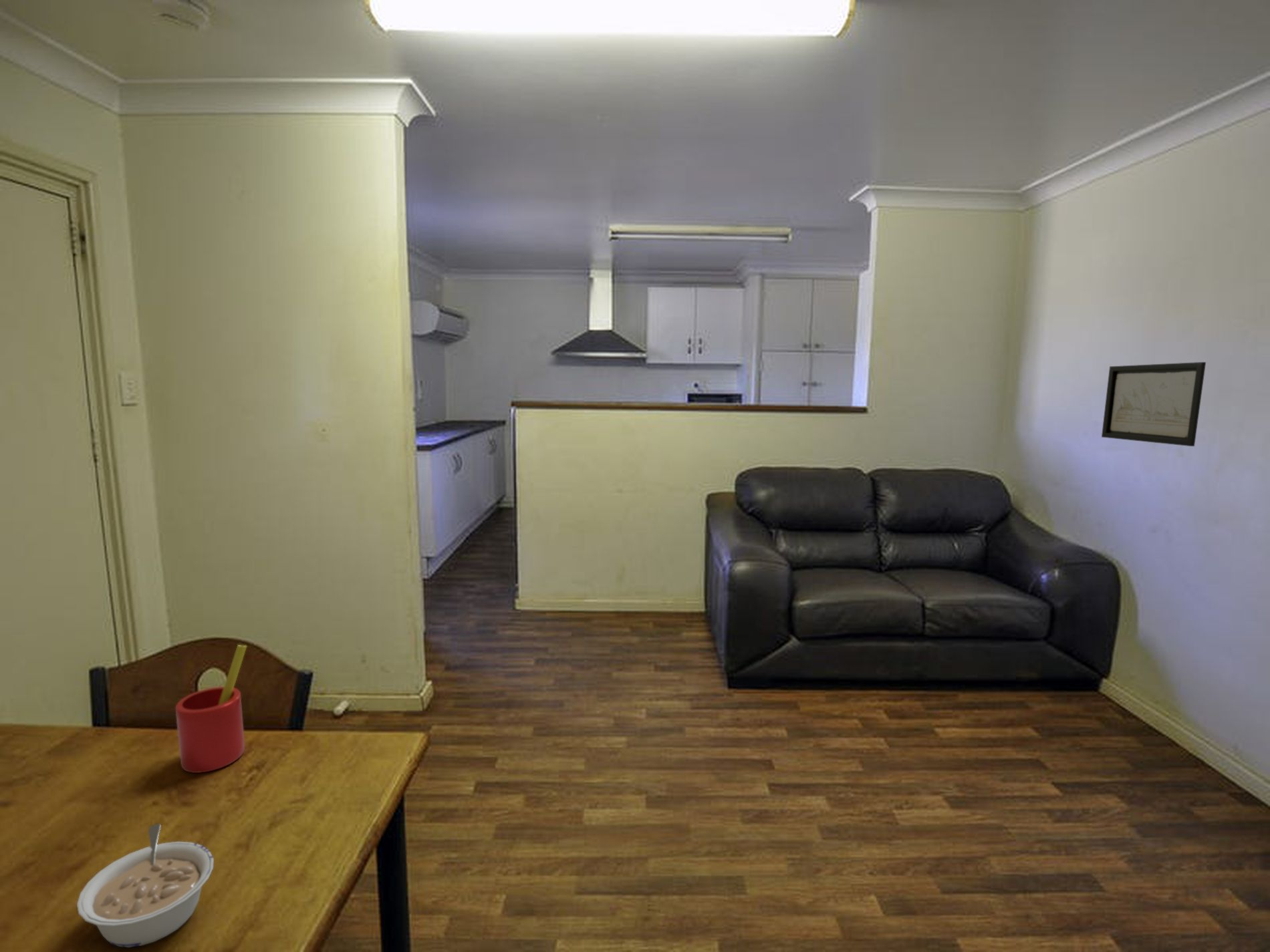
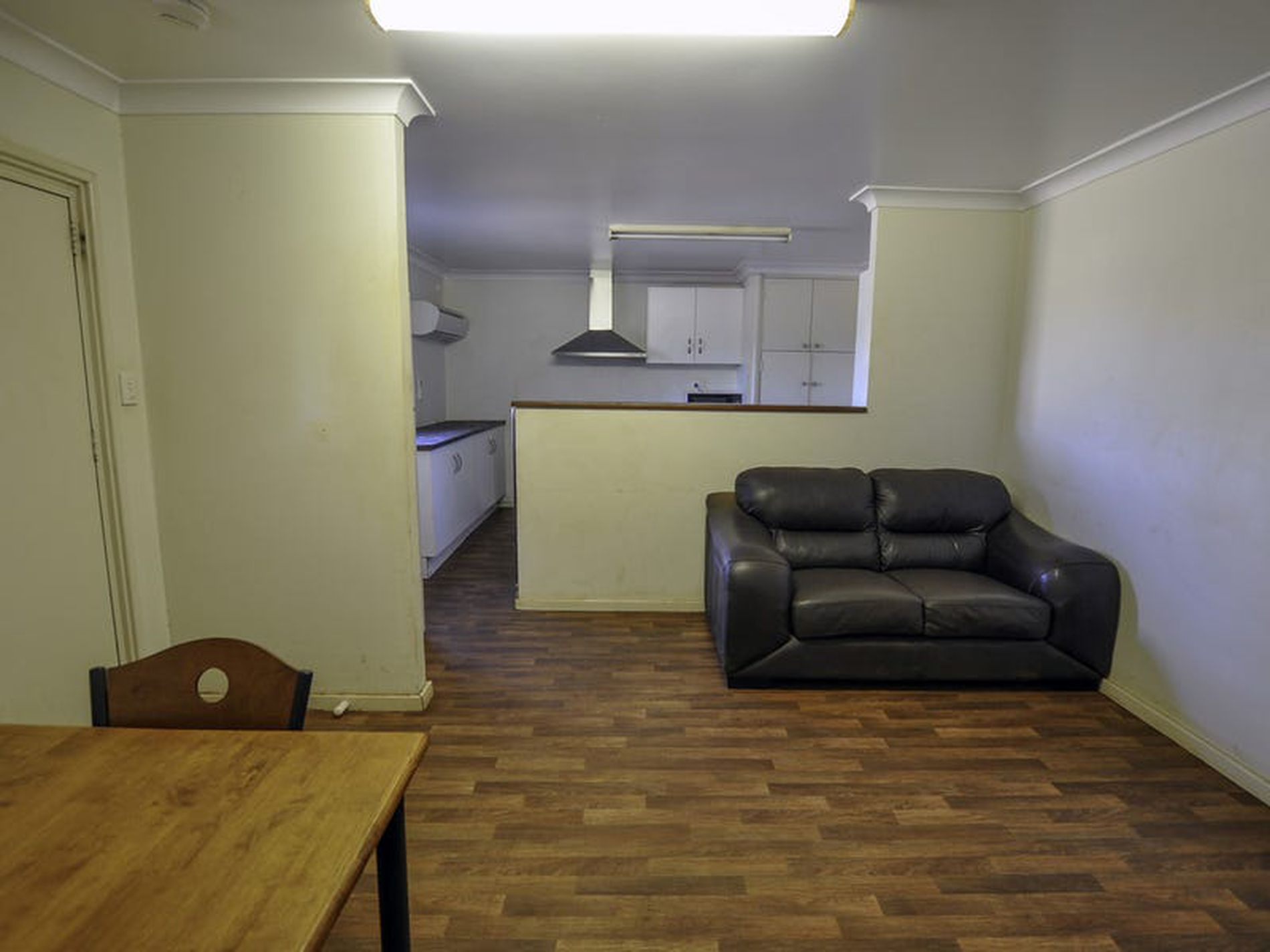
- wall art [1101,361,1207,447]
- legume [76,823,215,948]
- straw [175,644,247,774]
